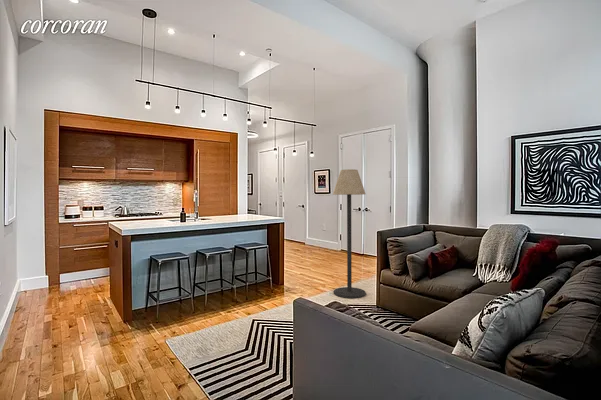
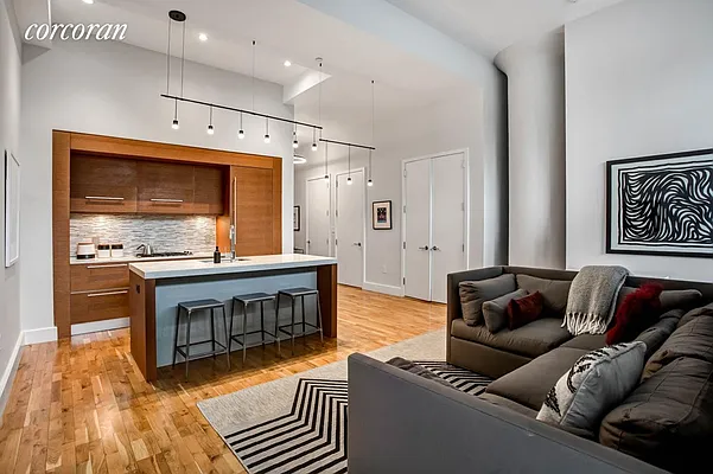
- floor lamp [332,168,367,299]
